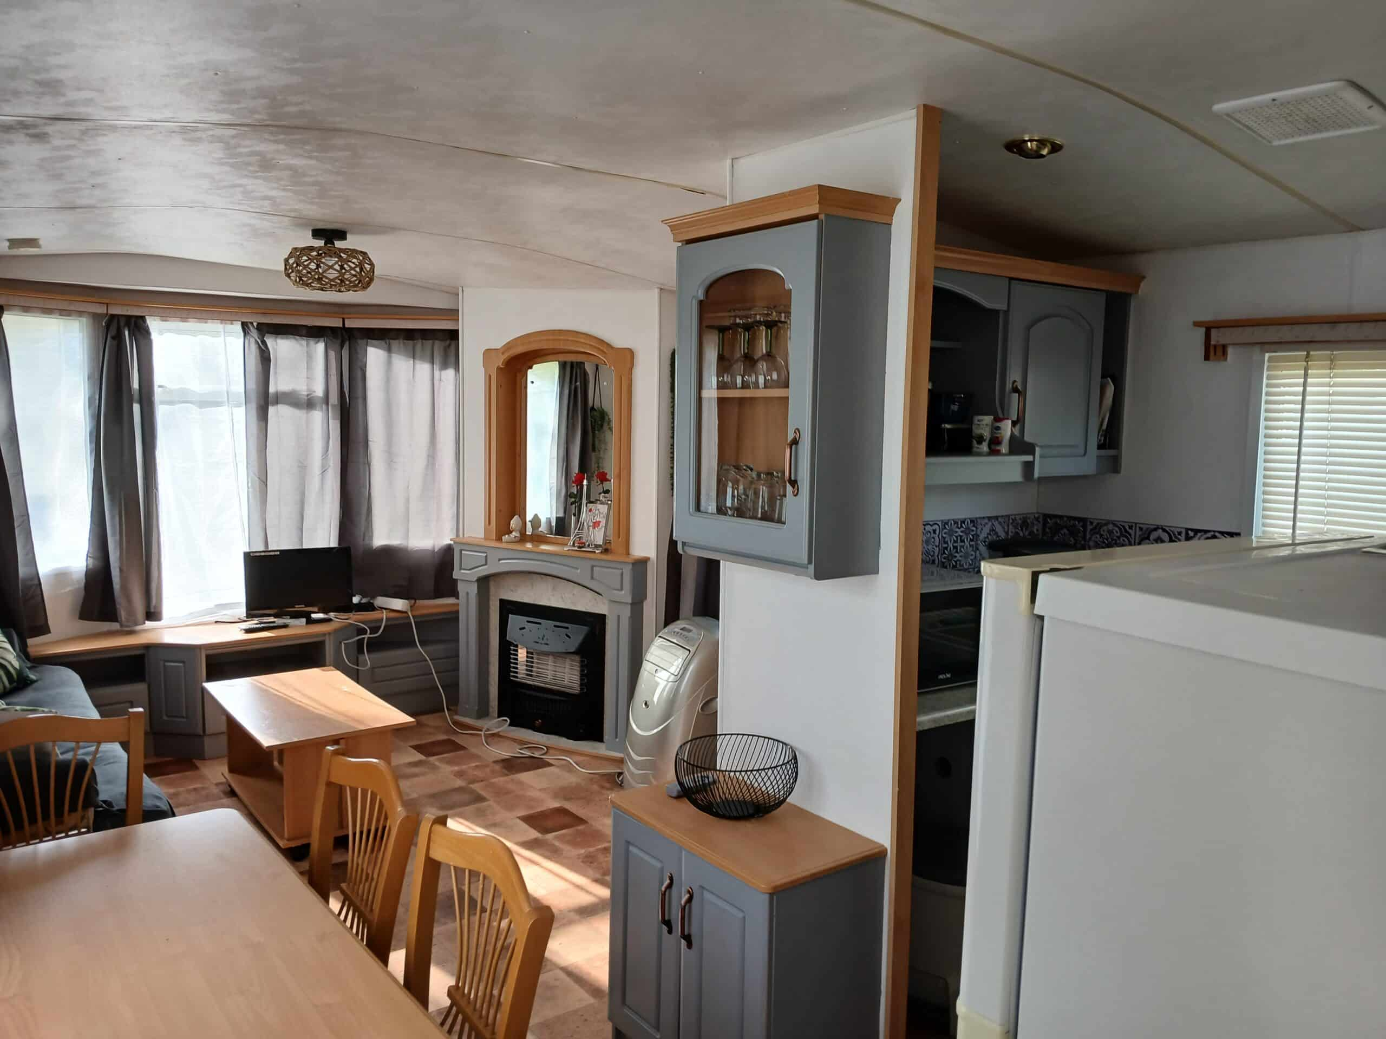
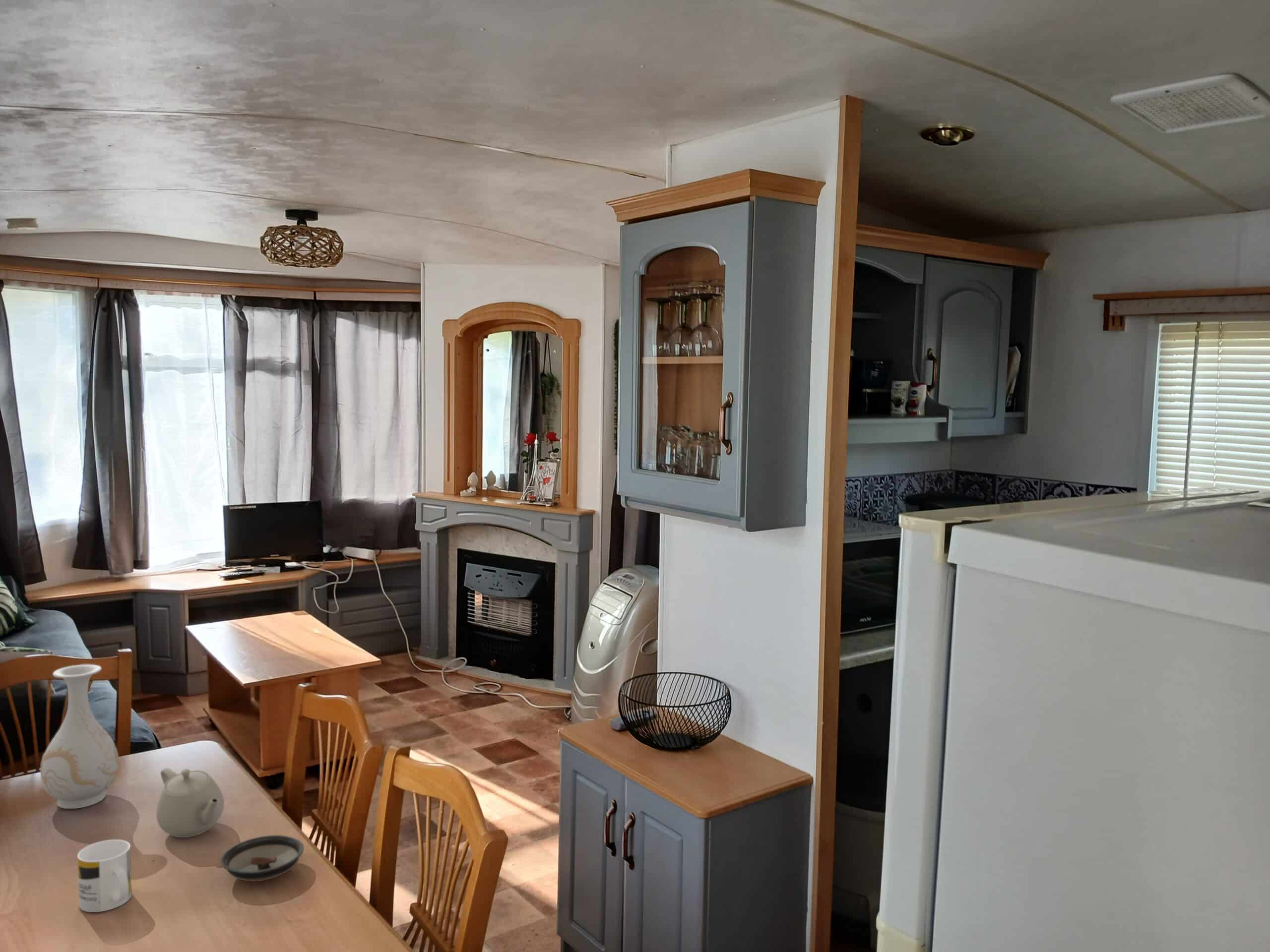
+ teapot [156,768,225,838]
+ saucer [220,834,304,882]
+ mug [77,839,132,913]
+ vase [40,664,120,809]
